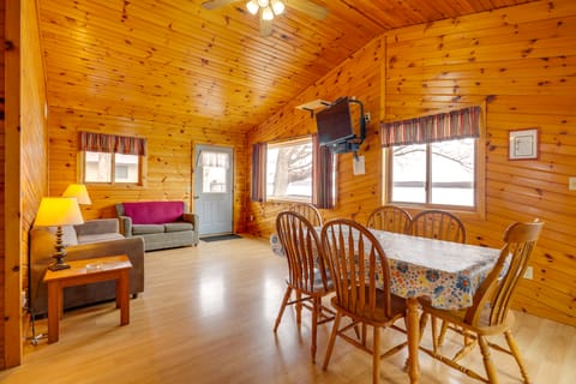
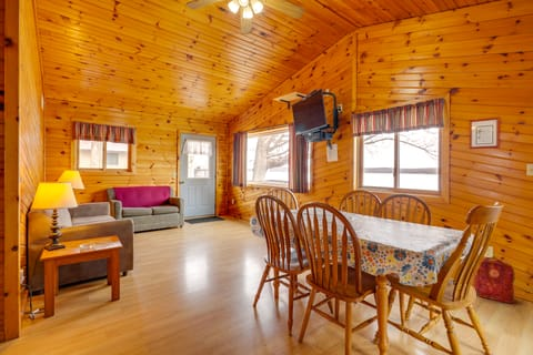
+ backpack [473,255,516,304]
